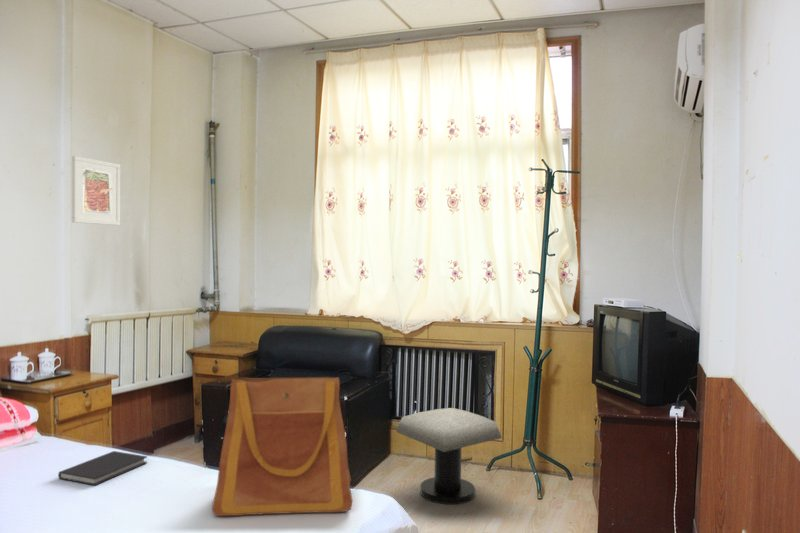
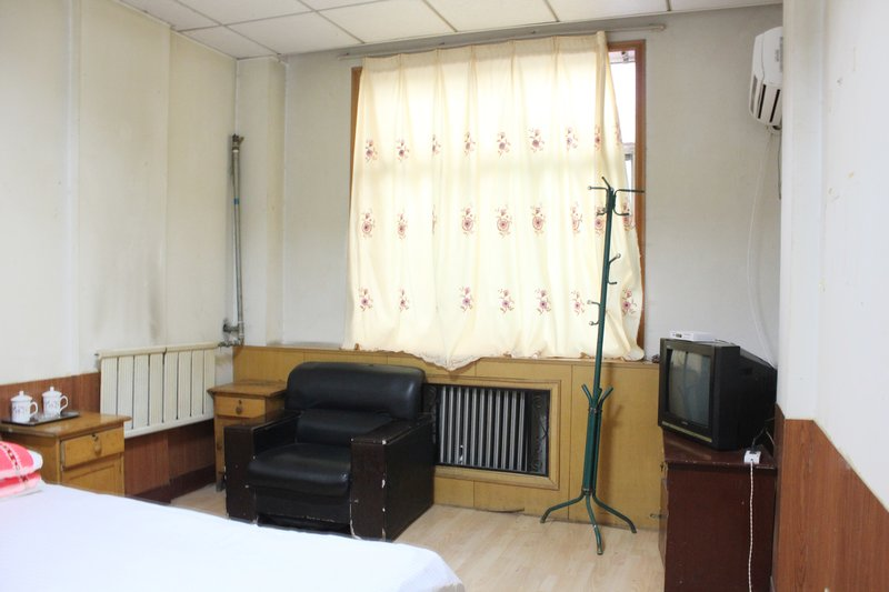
- stool [395,407,503,505]
- diary [58,450,148,486]
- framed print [71,155,121,226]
- tote bag [211,376,354,517]
